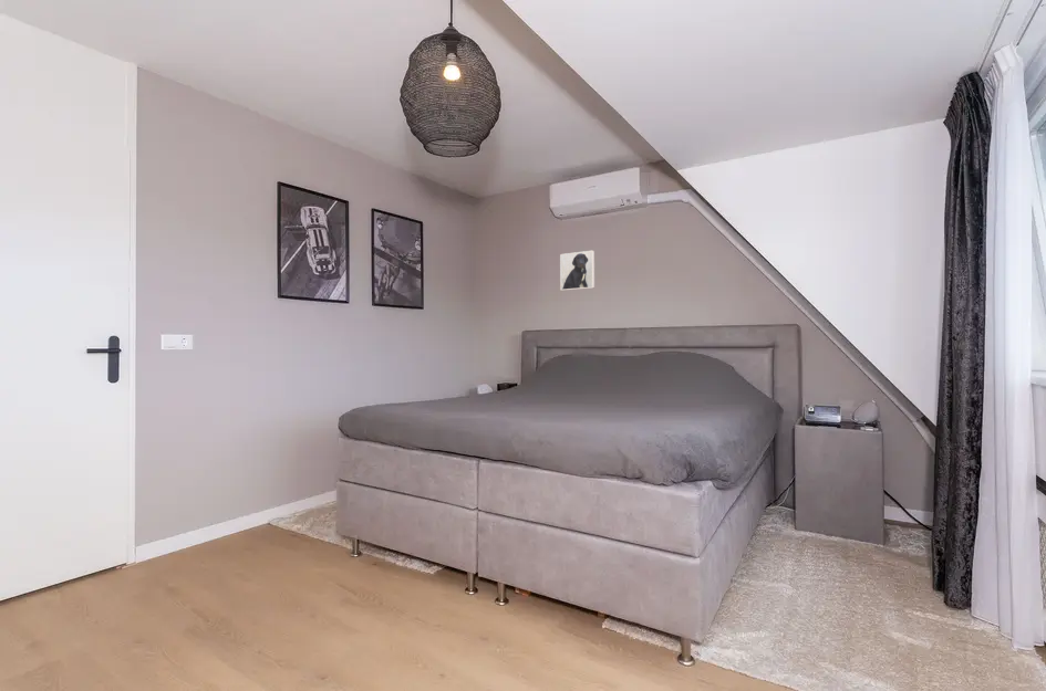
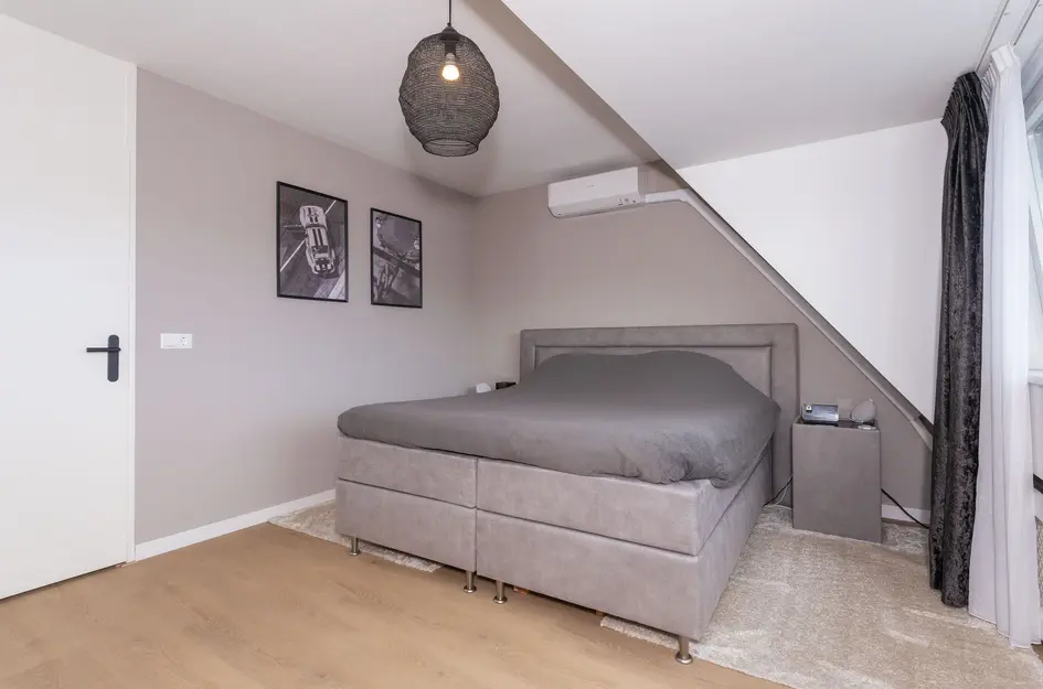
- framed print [559,250,596,292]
